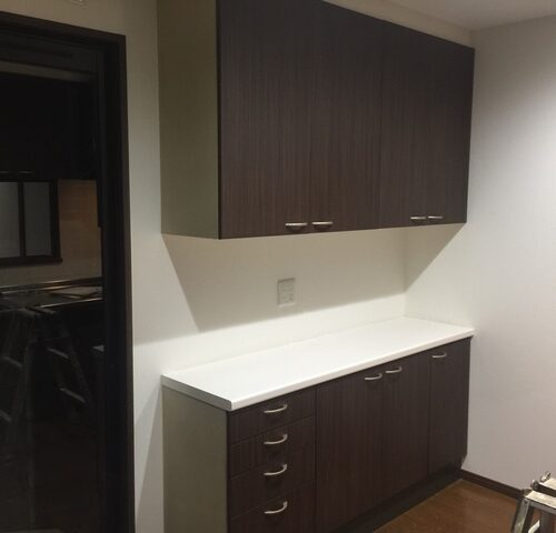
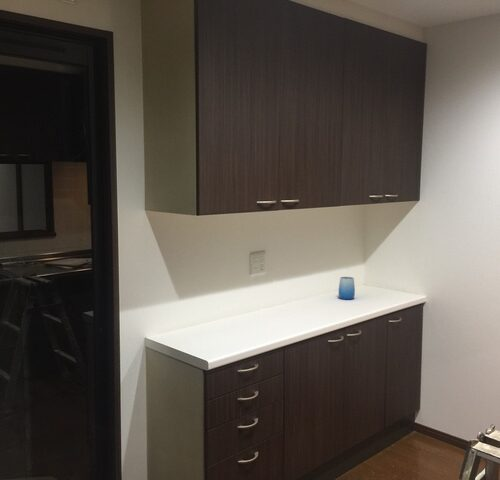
+ cup [338,276,356,300]
